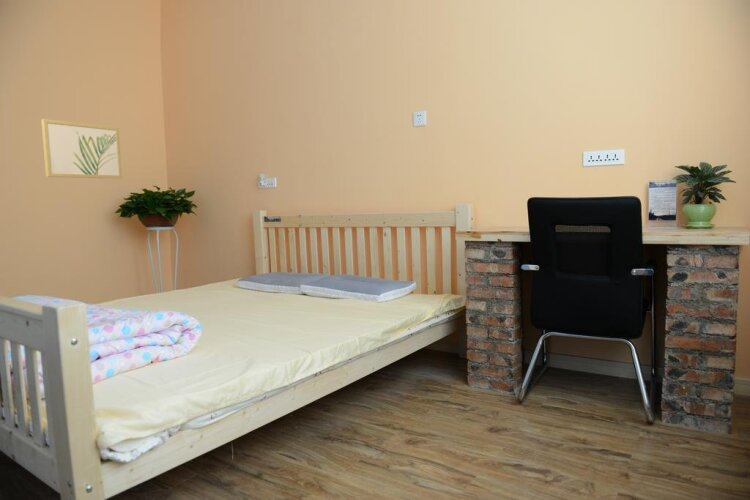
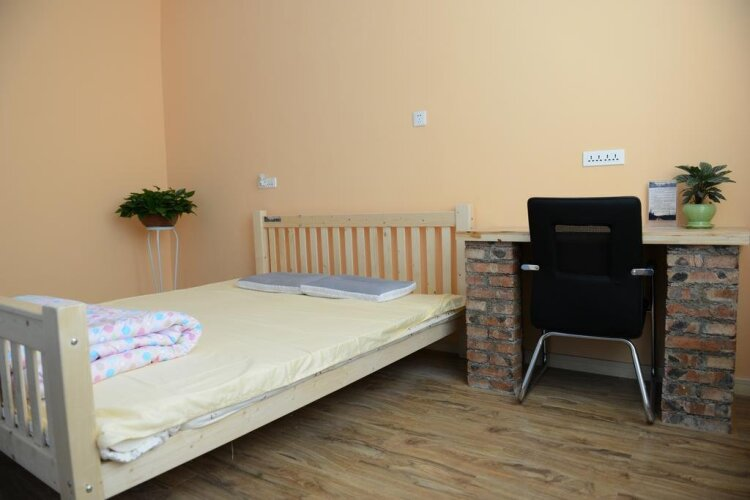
- wall art [40,118,123,180]
